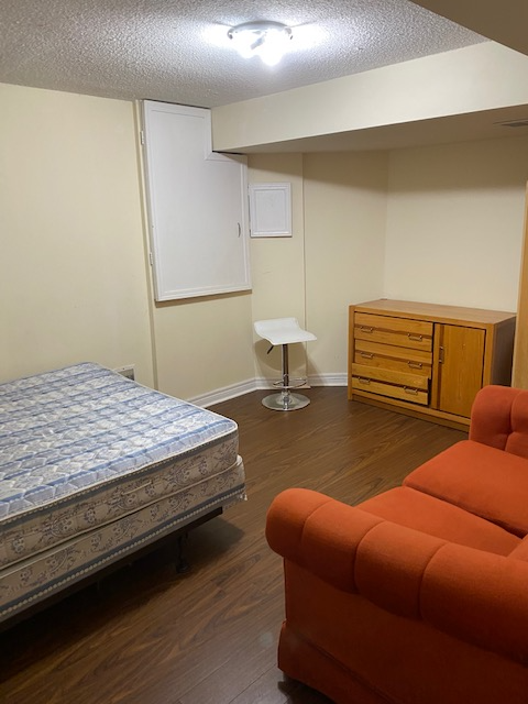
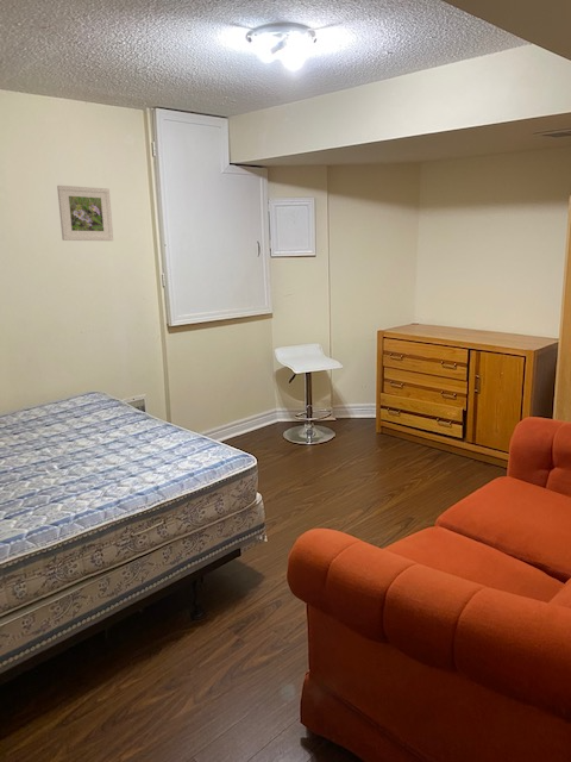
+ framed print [56,185,114,242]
